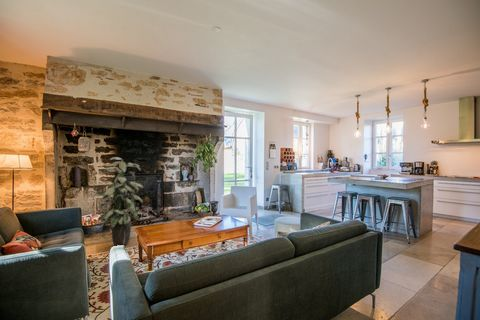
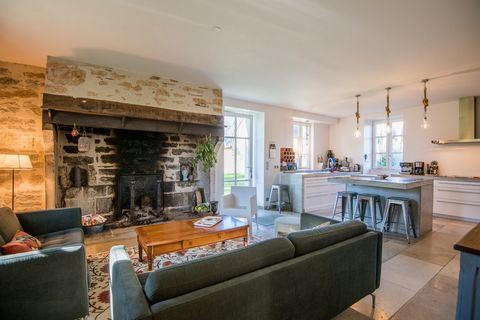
- indoor plant [95,156,144,247]
